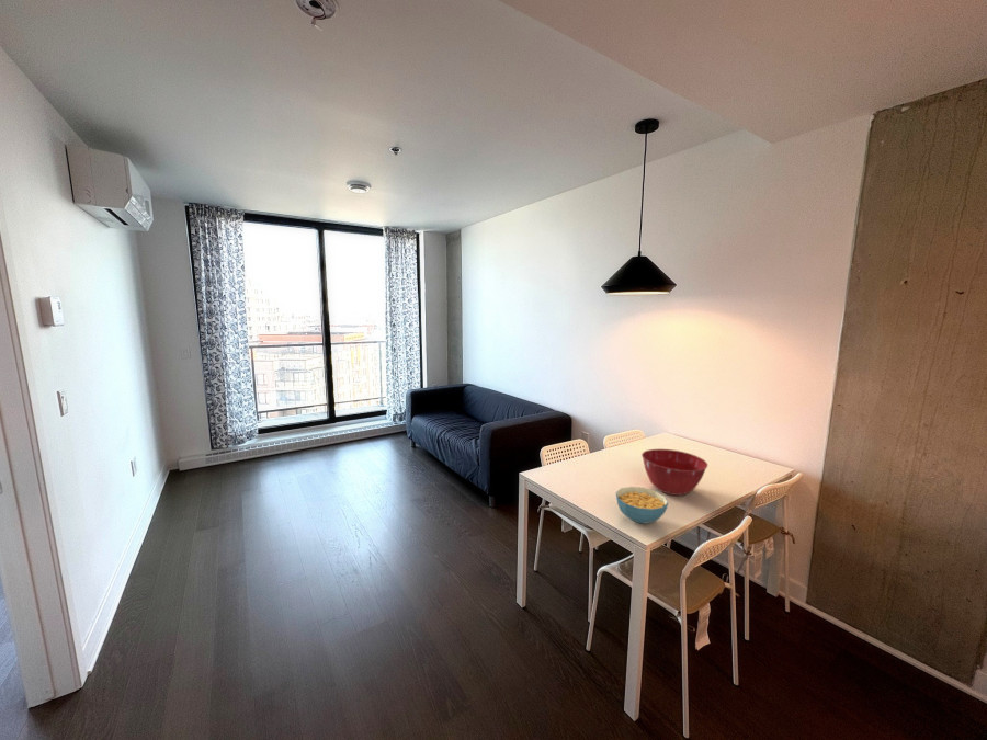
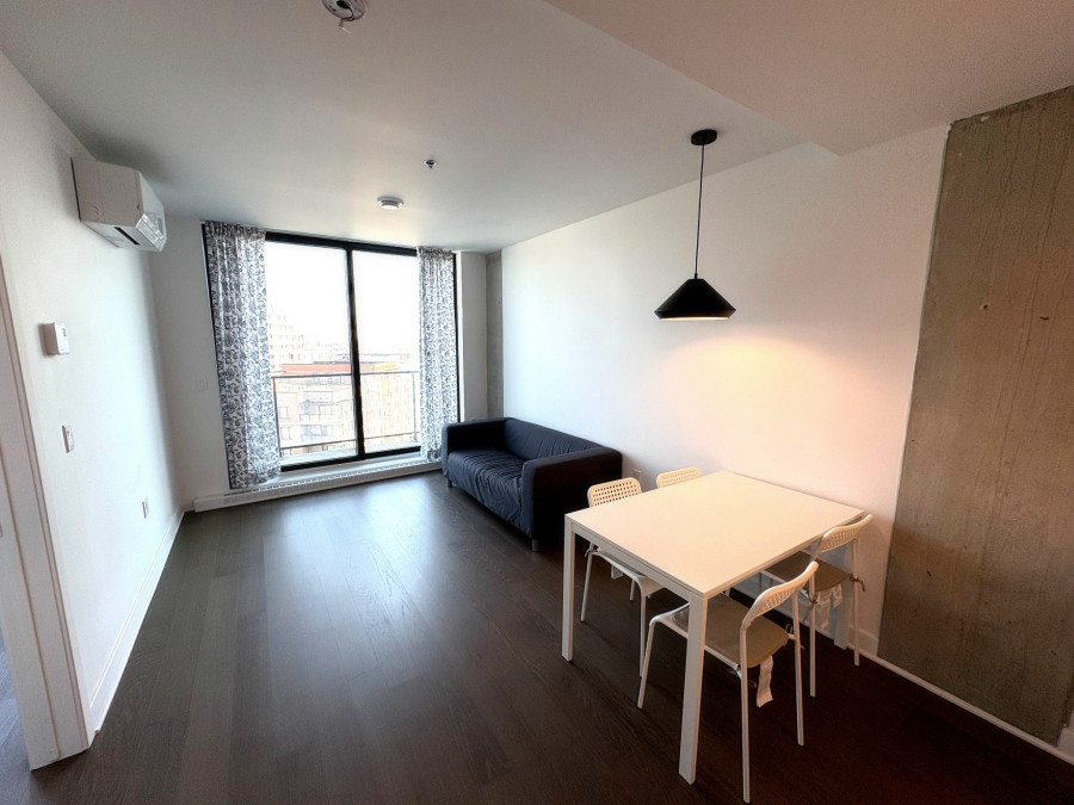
- mixing bowl [640,448,708,497]
- cereal bowl [615,486,669,525]
